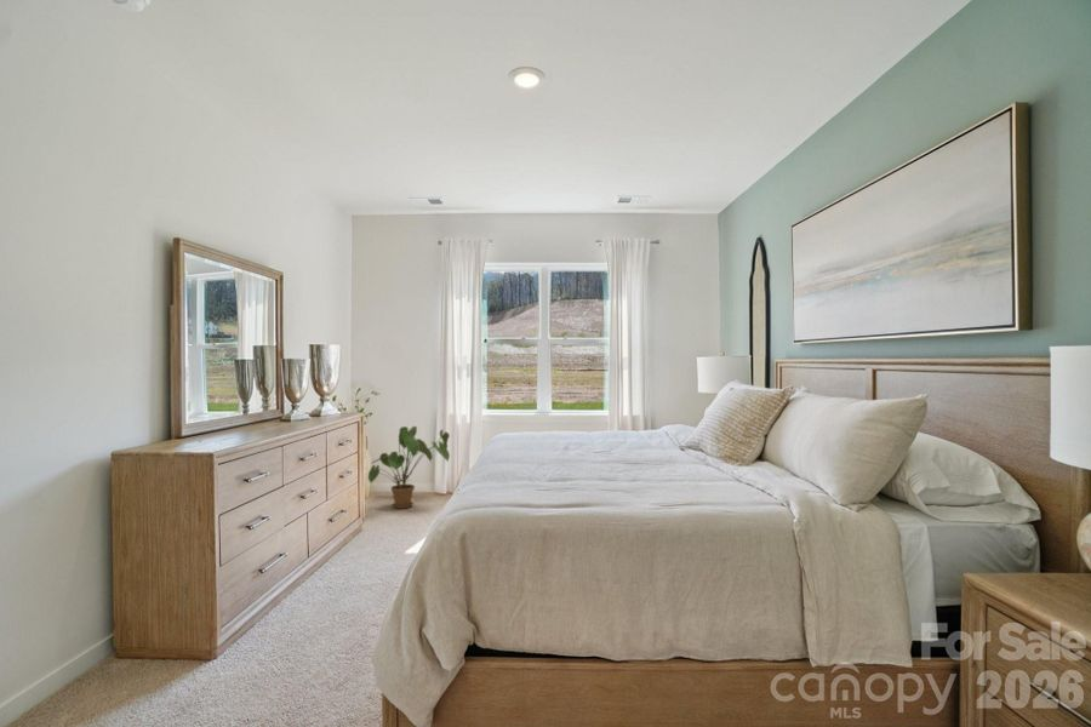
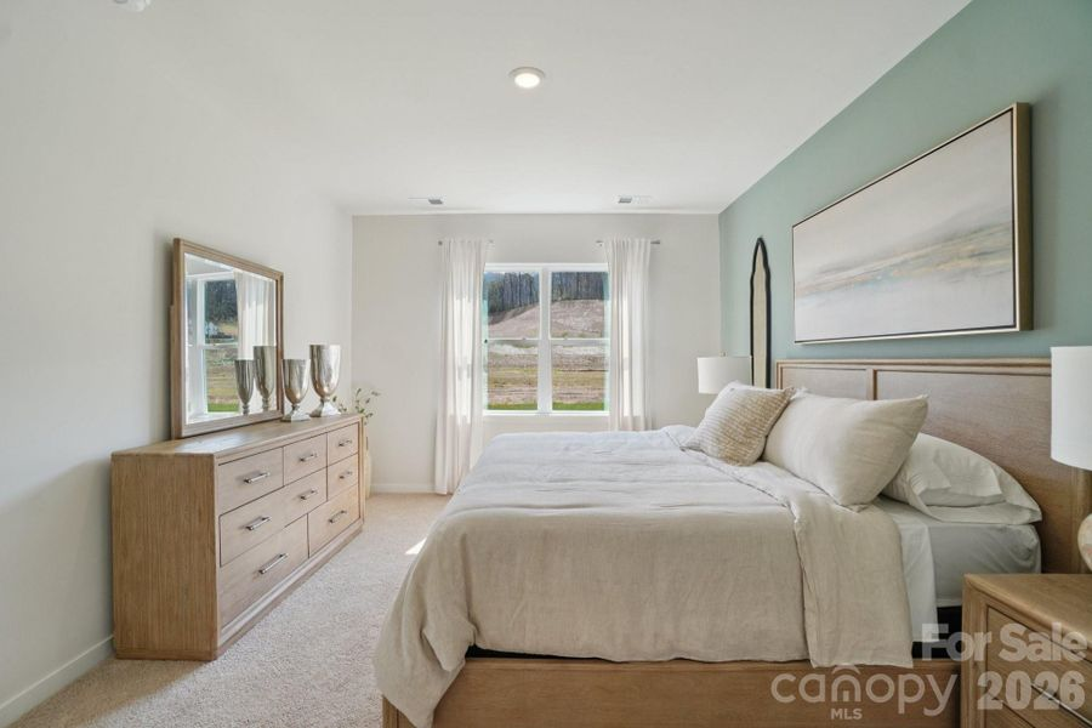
- house plant [367,425,451,510]
